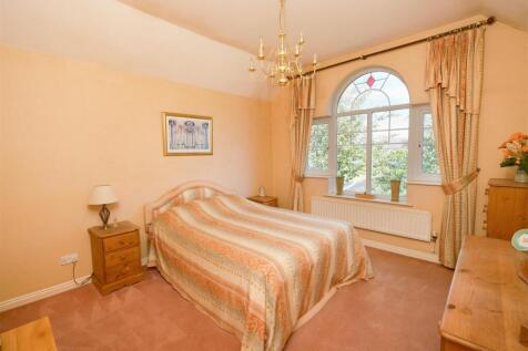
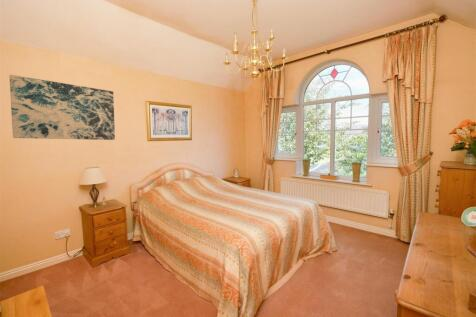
+ wall art [8,74,116,141]
